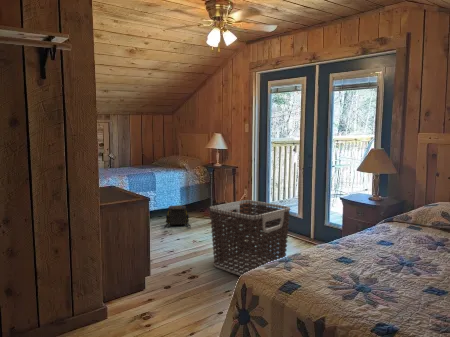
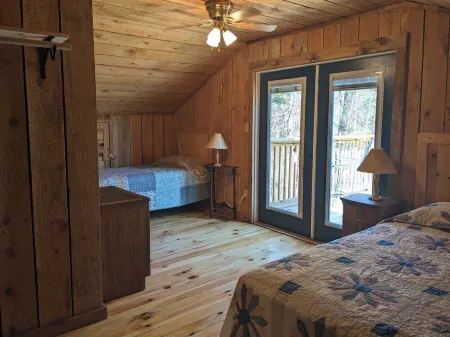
- shoulder bag [163,204,192,229]
- clothes hamper [209,199,291,277]
